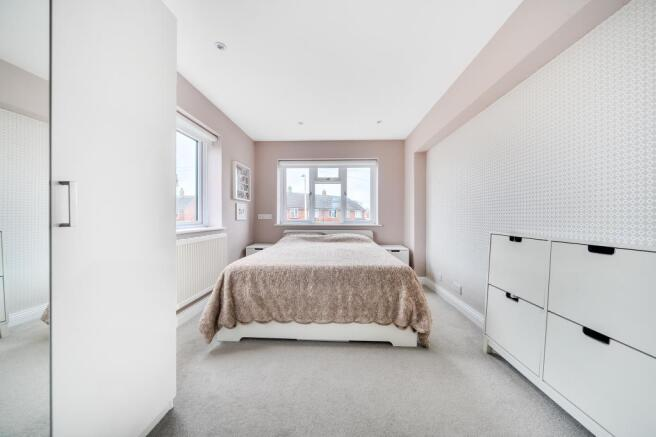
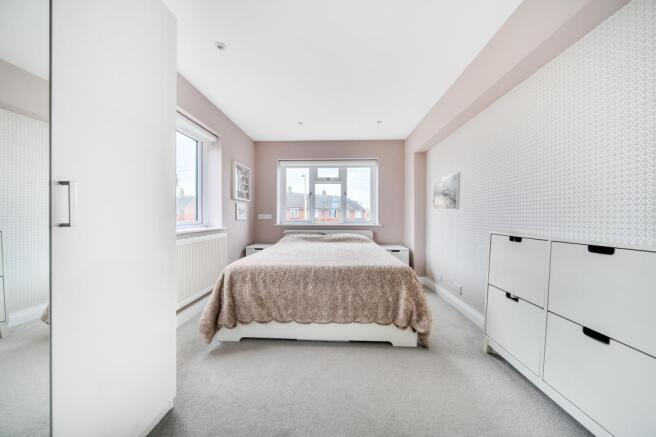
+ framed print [432,172,461,211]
